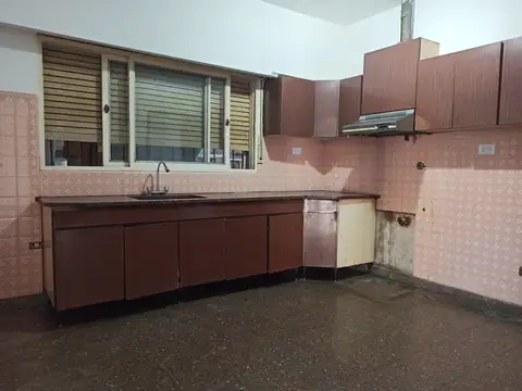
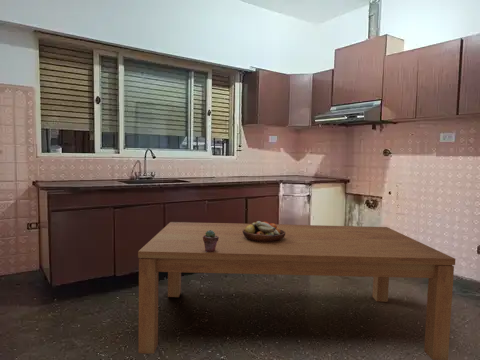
+ fruit bowl [243,220,285,242]
+ dining table [137,221,457,360]
+ potted succulent [203,230,219,252]
